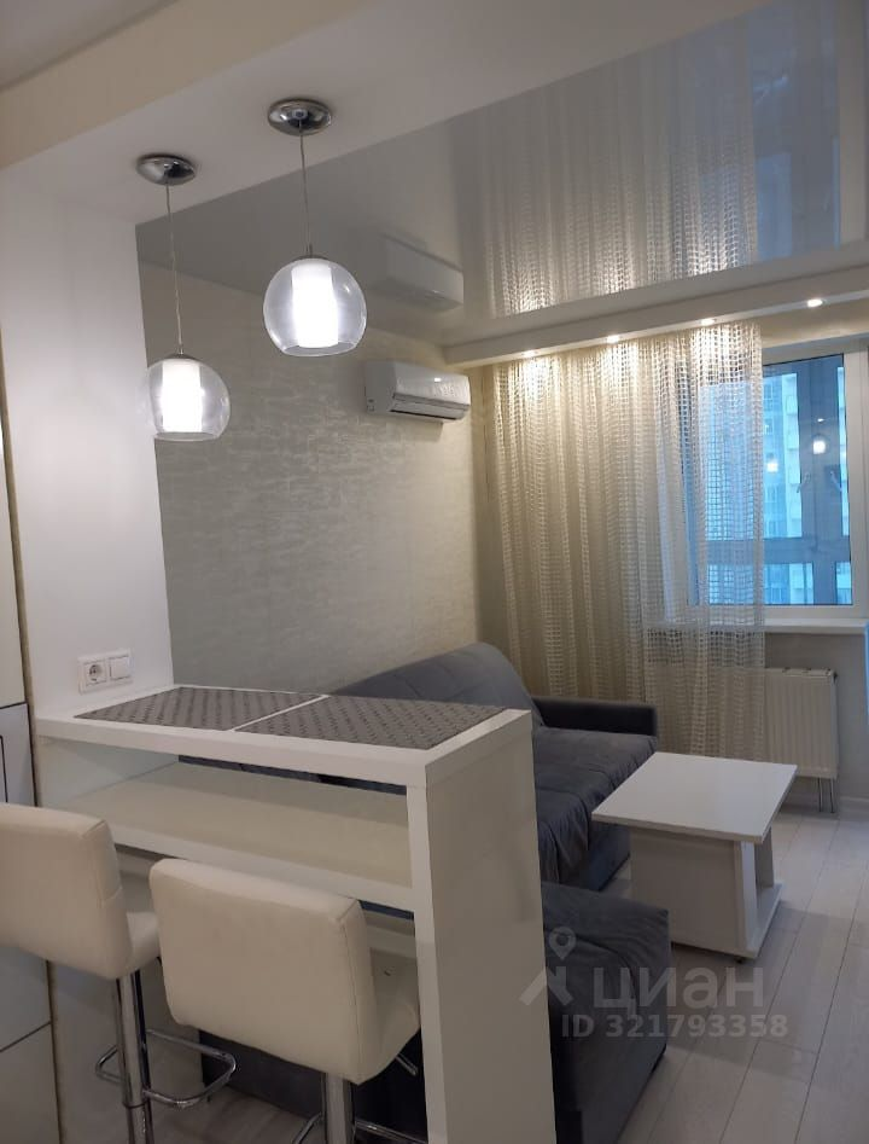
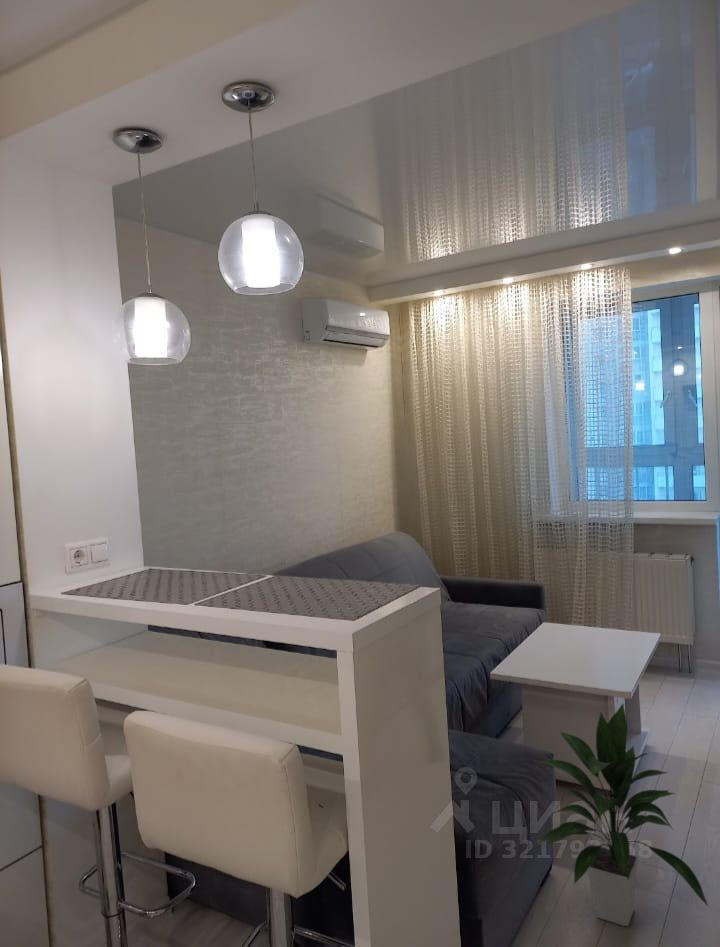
+ indoor plant [534,702,710,927]
